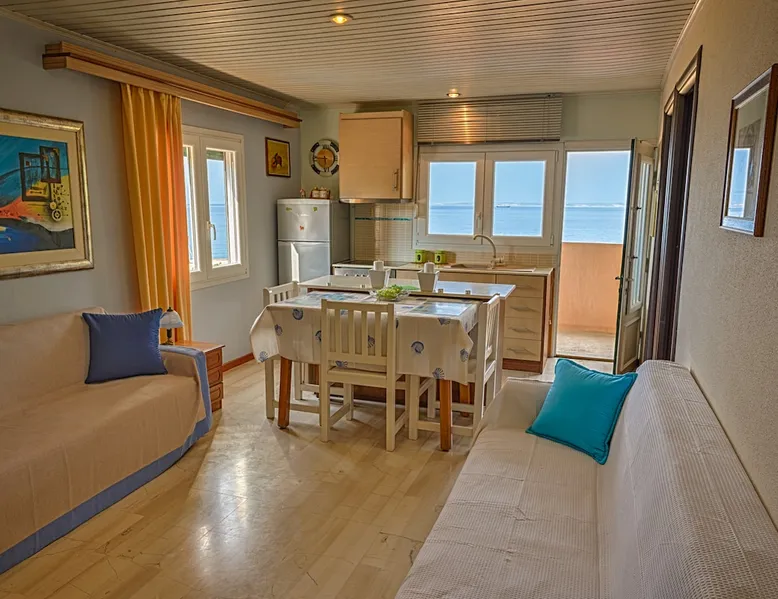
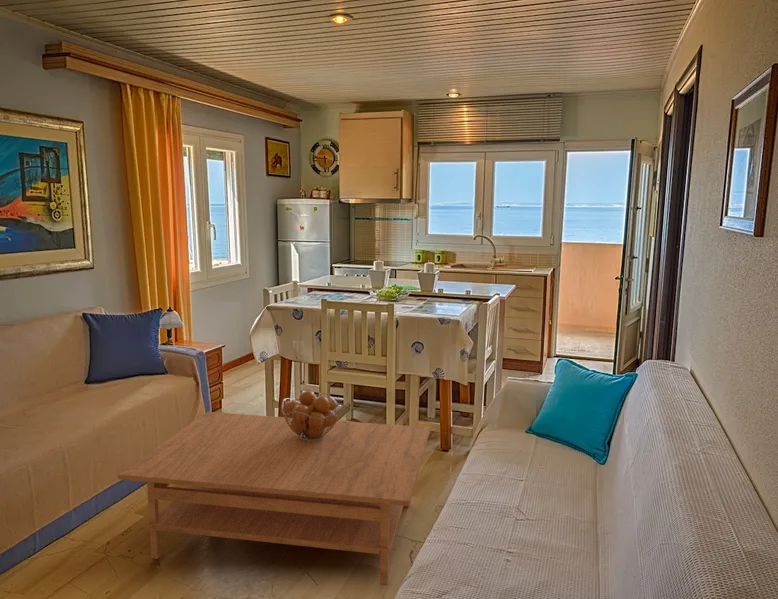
+ coffee table [117,411,431,586]
+ fruit basket [281,390,343,441]
